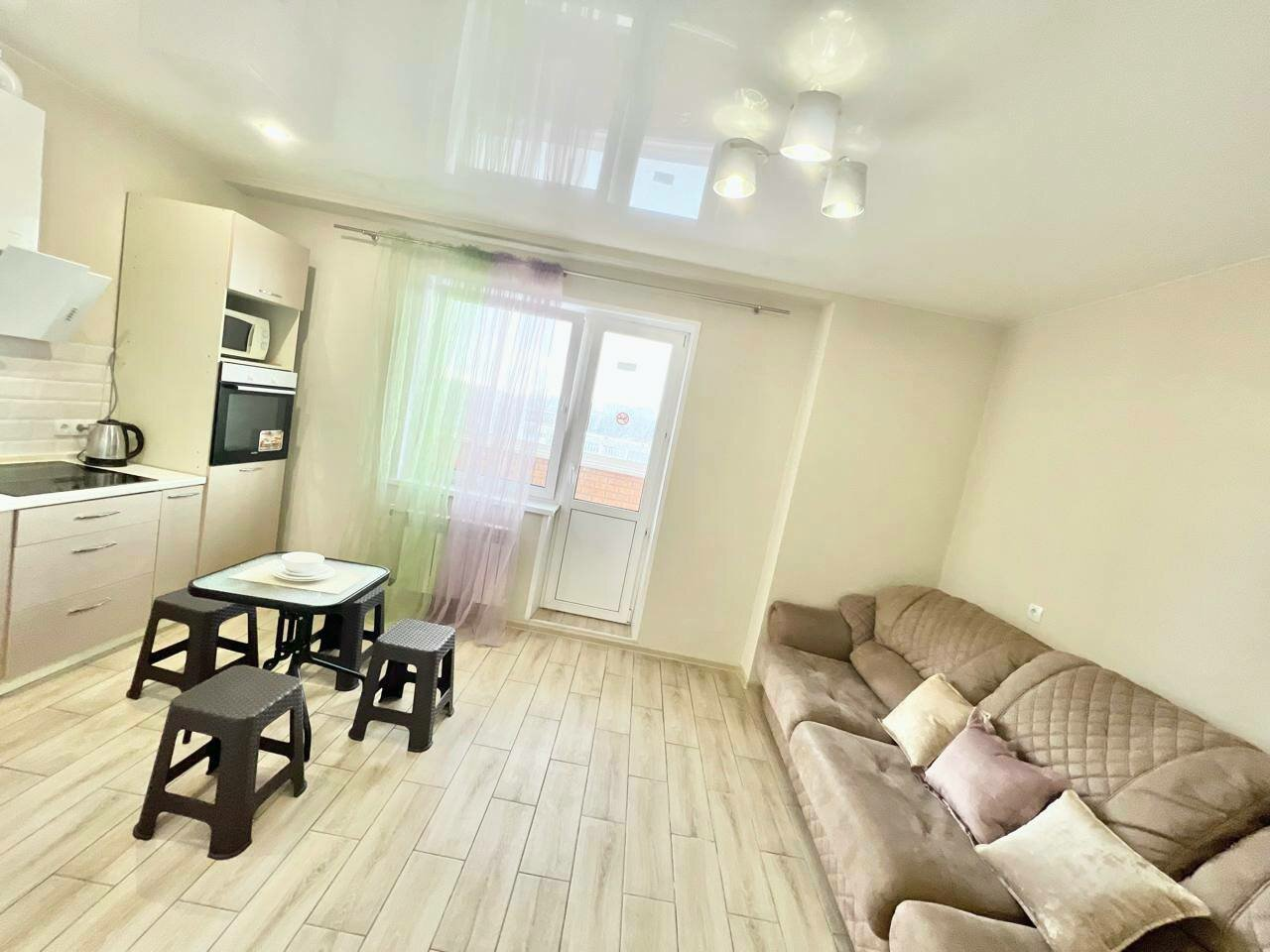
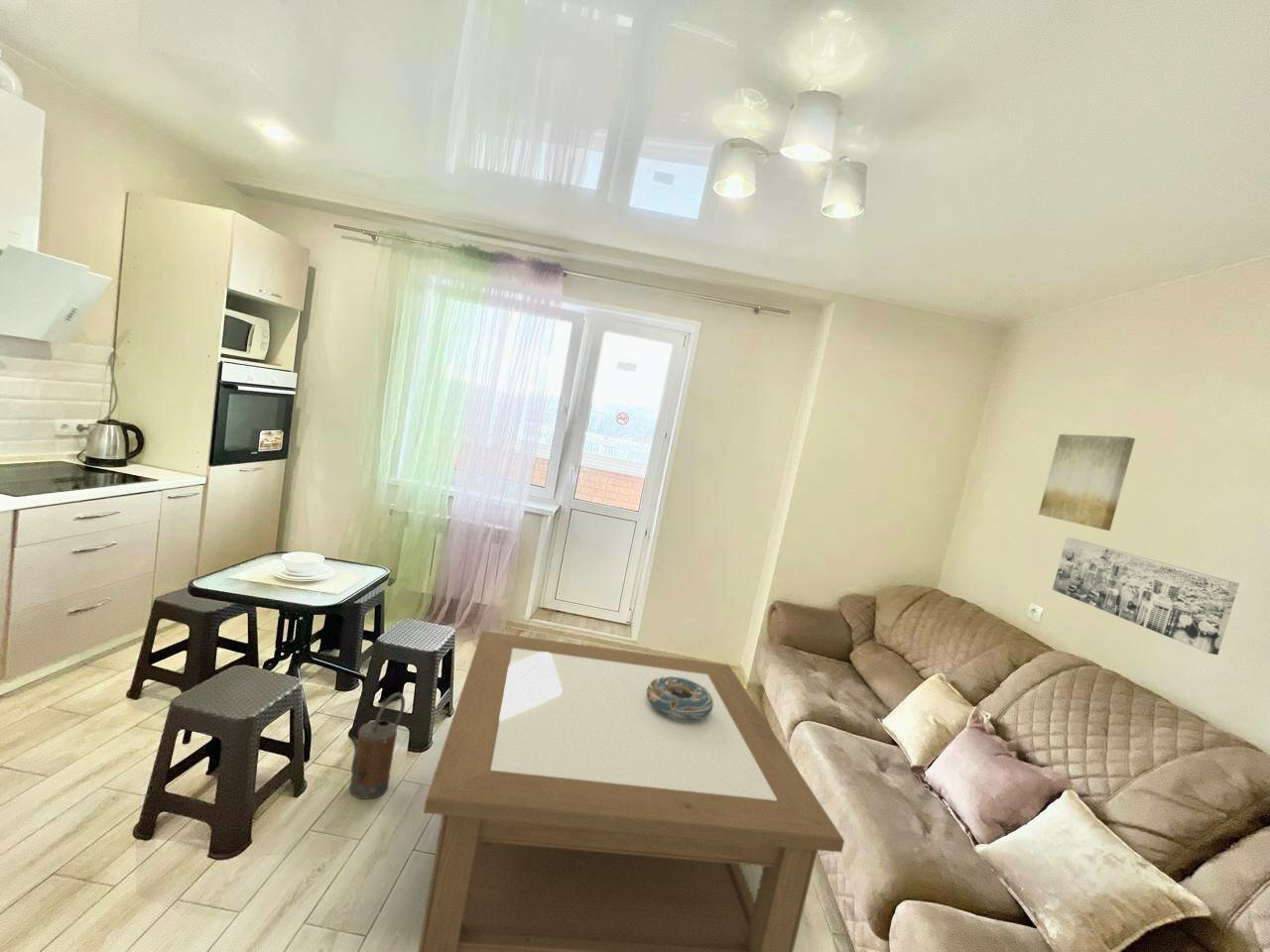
+ decorative bowl [647,675,713,721]
+ watering can [348,691,406,800]
+ wall art [1052,536,1240,655]
+ wall art [1038,433,1136,532]
+ coffee table [417,630,845,952]
